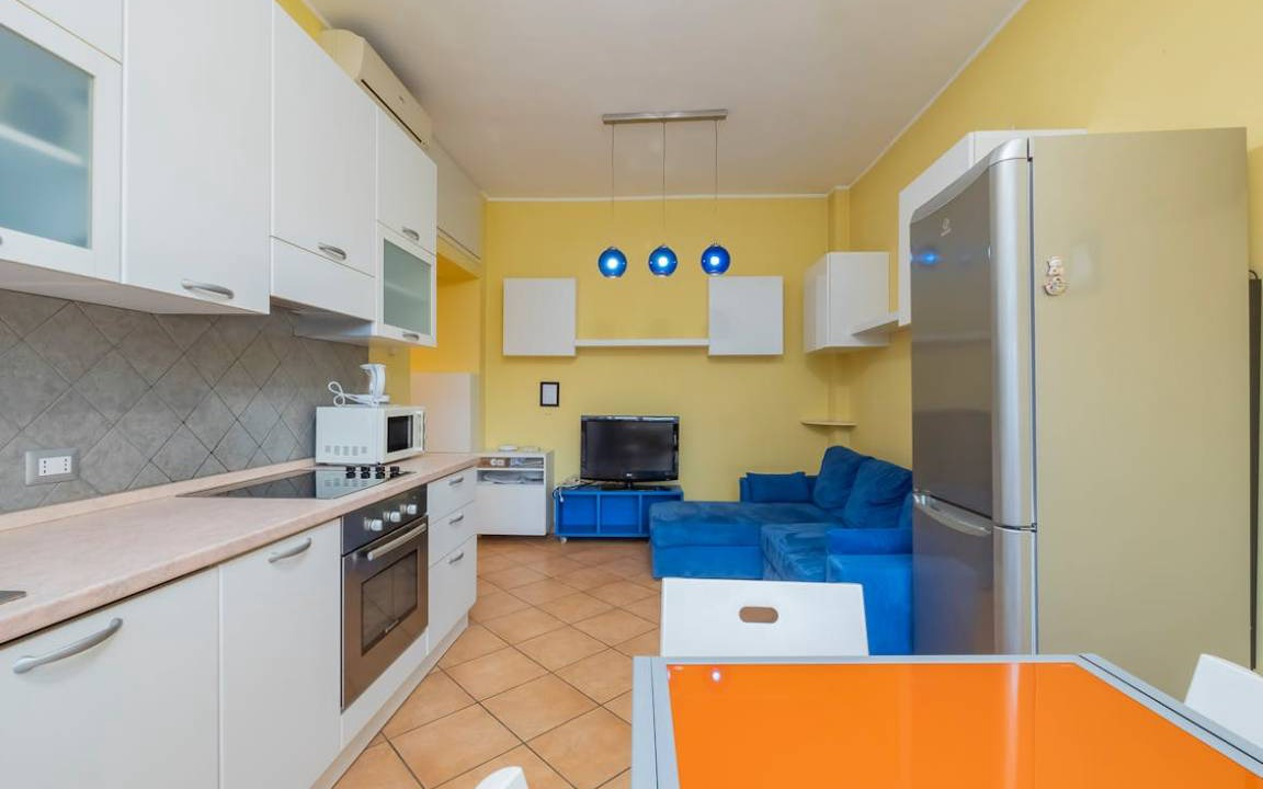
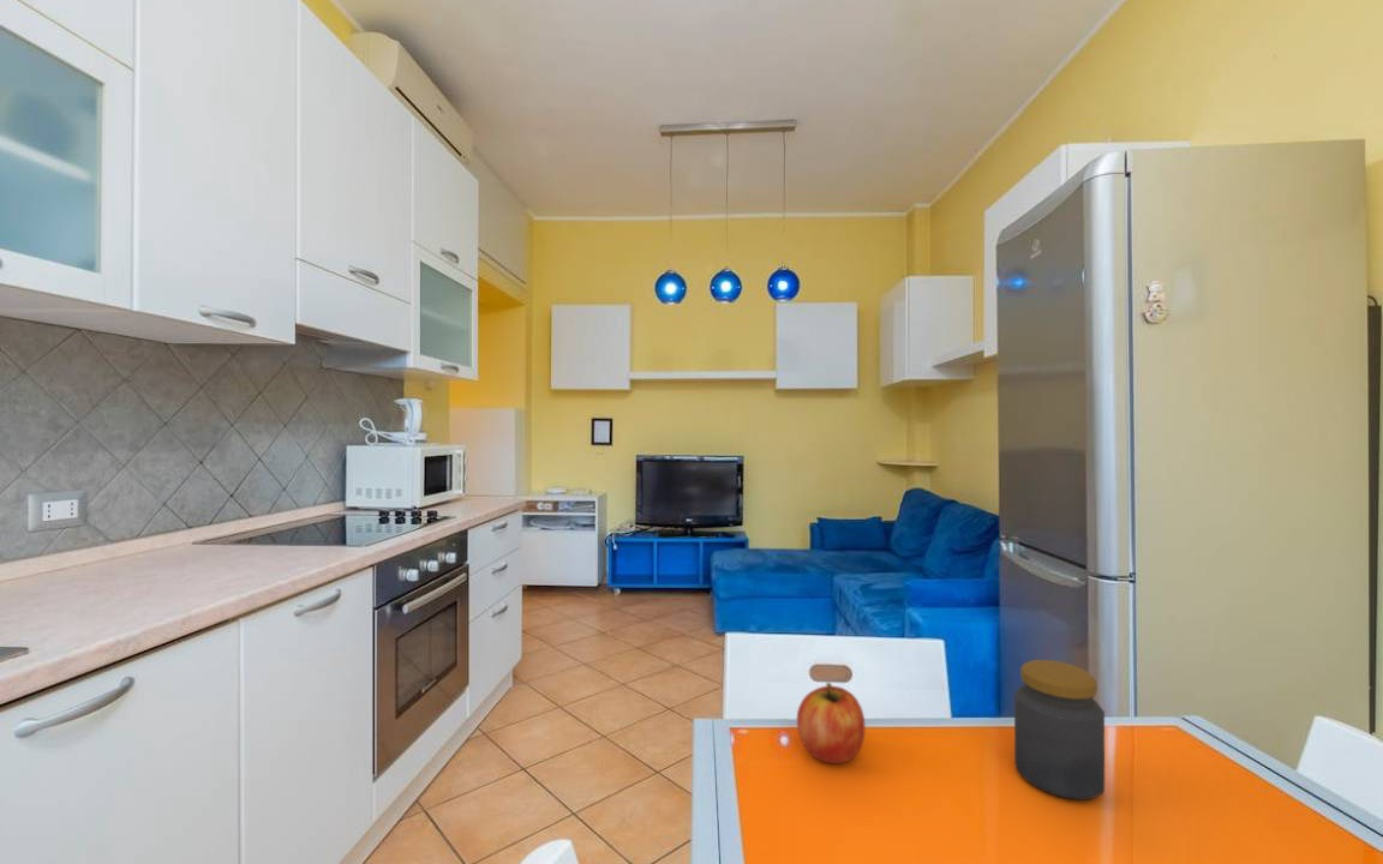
+ fruit [796,682,867,764]
+ jar [1013,659,1106,802]
